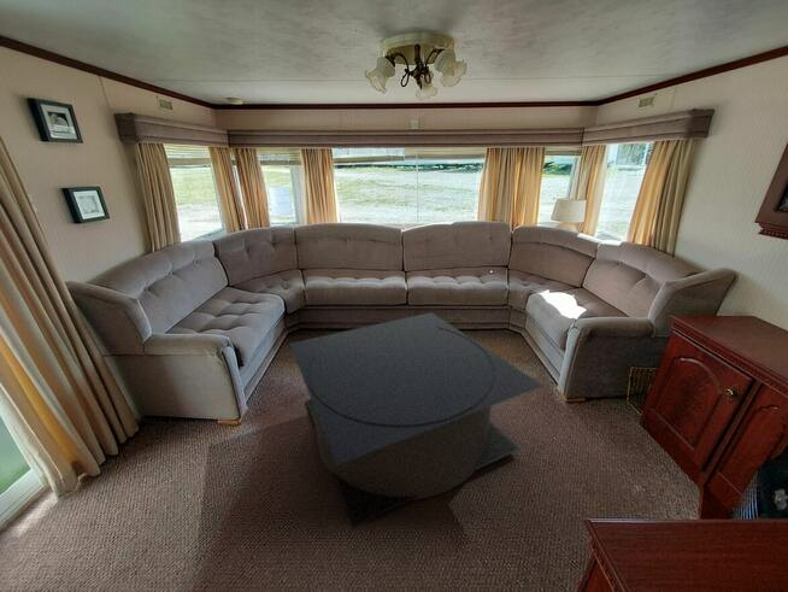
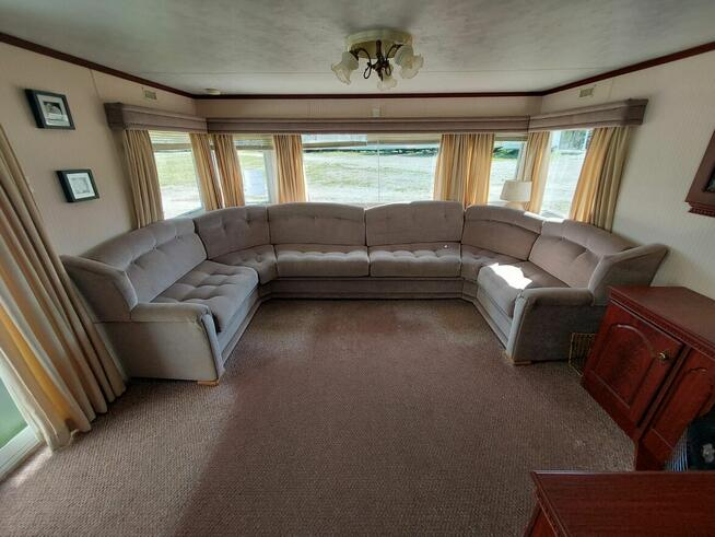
- coffee table [288,311,545,529]
